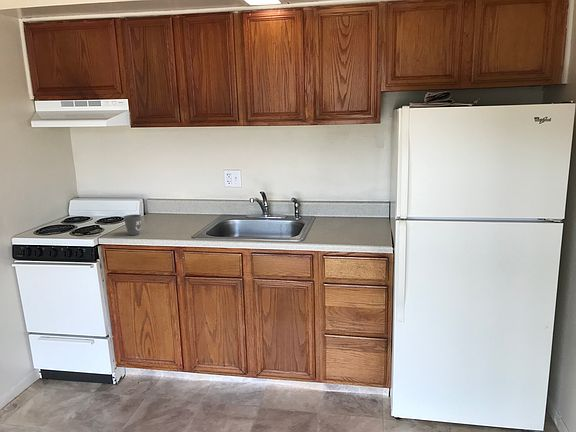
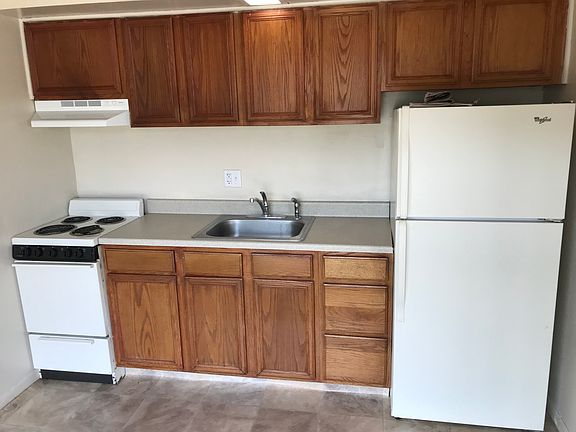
- mug [123,213,142,236]
